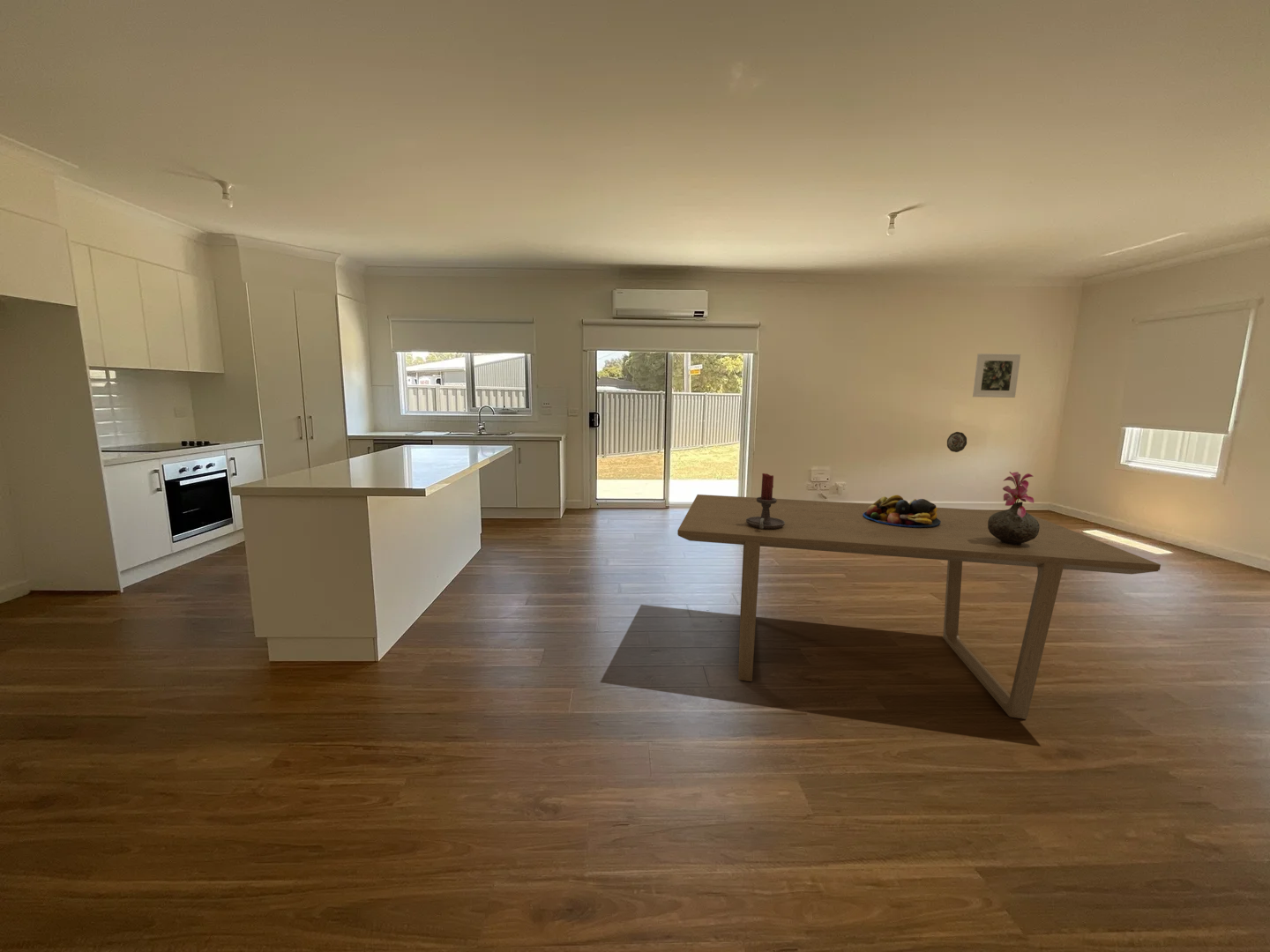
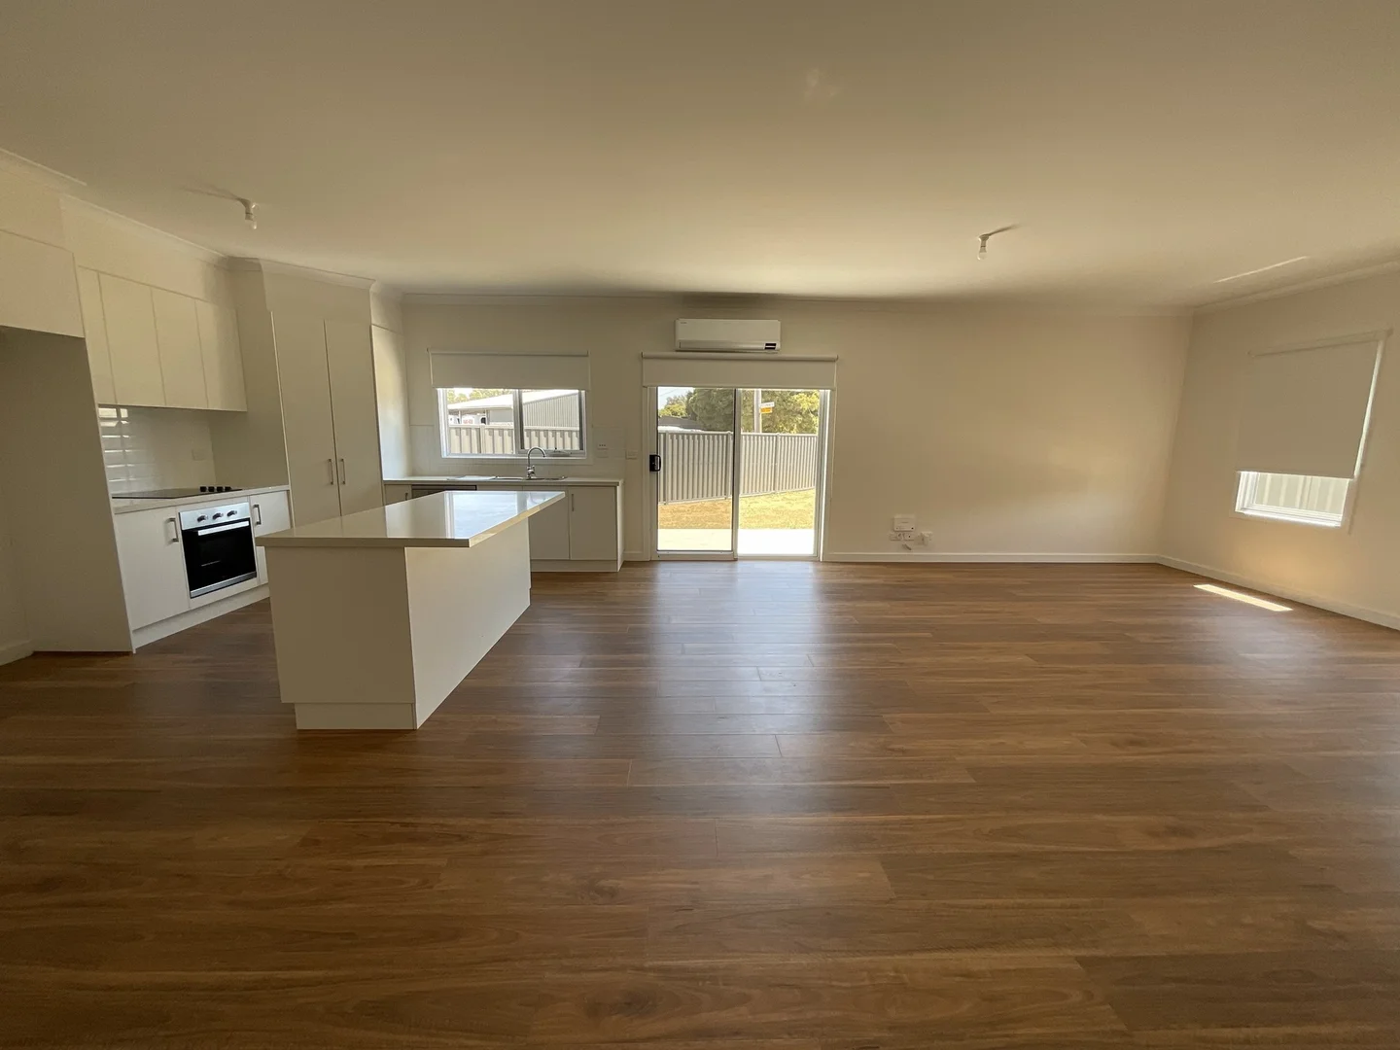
- dining table [676,494,1162,720]
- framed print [972,353,1021,398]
- candle holder [746,472,785,529]
- decorative plate [946,431,967,453]
- vase [988,471,1040,545]
- fruit bowl [863,495,941,528]
